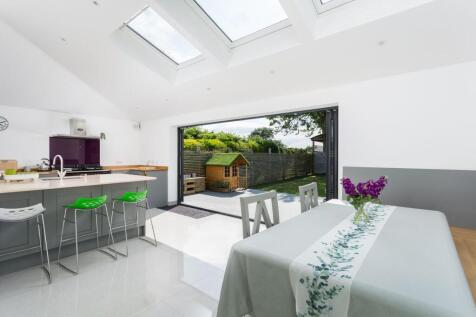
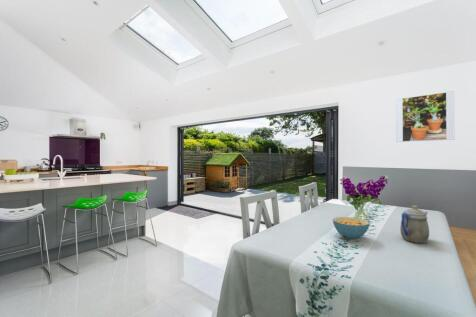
+ teapot [399,205,430,244]
+ cereal bowl [332,216,370,240]
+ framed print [395,90,456,143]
